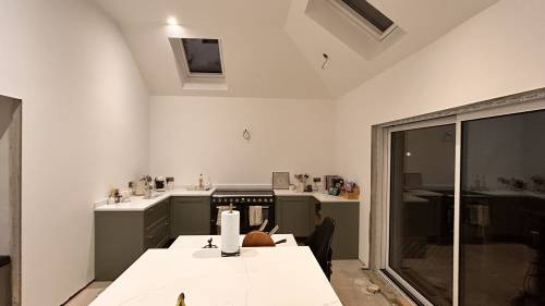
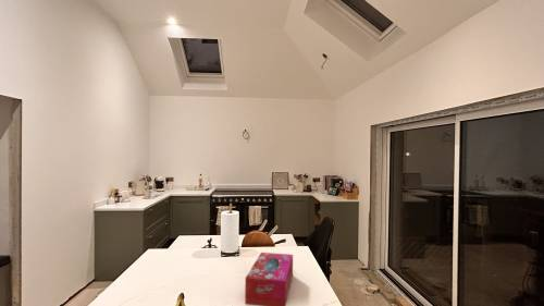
+ tissue box [244,252,294,306]
